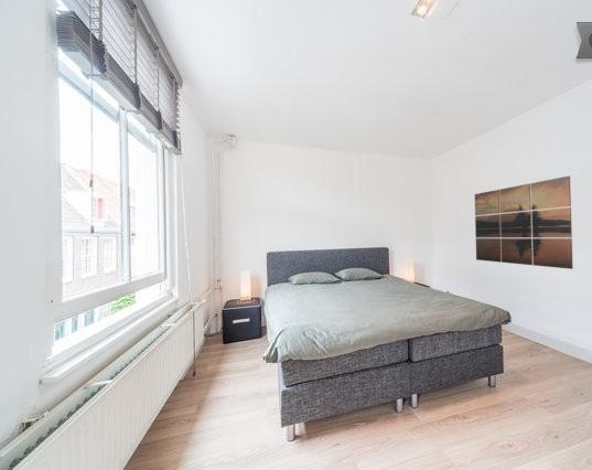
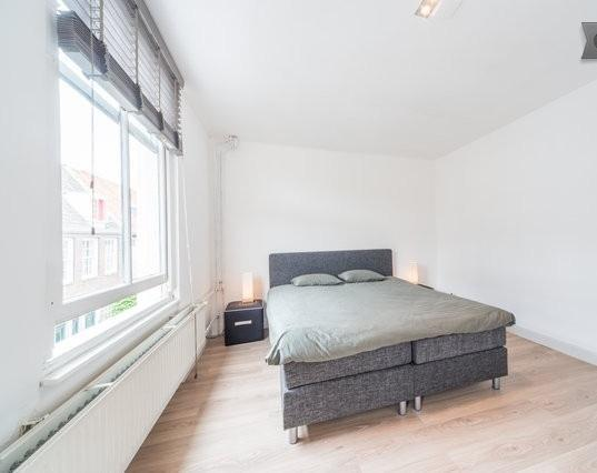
- wall art [474,175,574,270]
